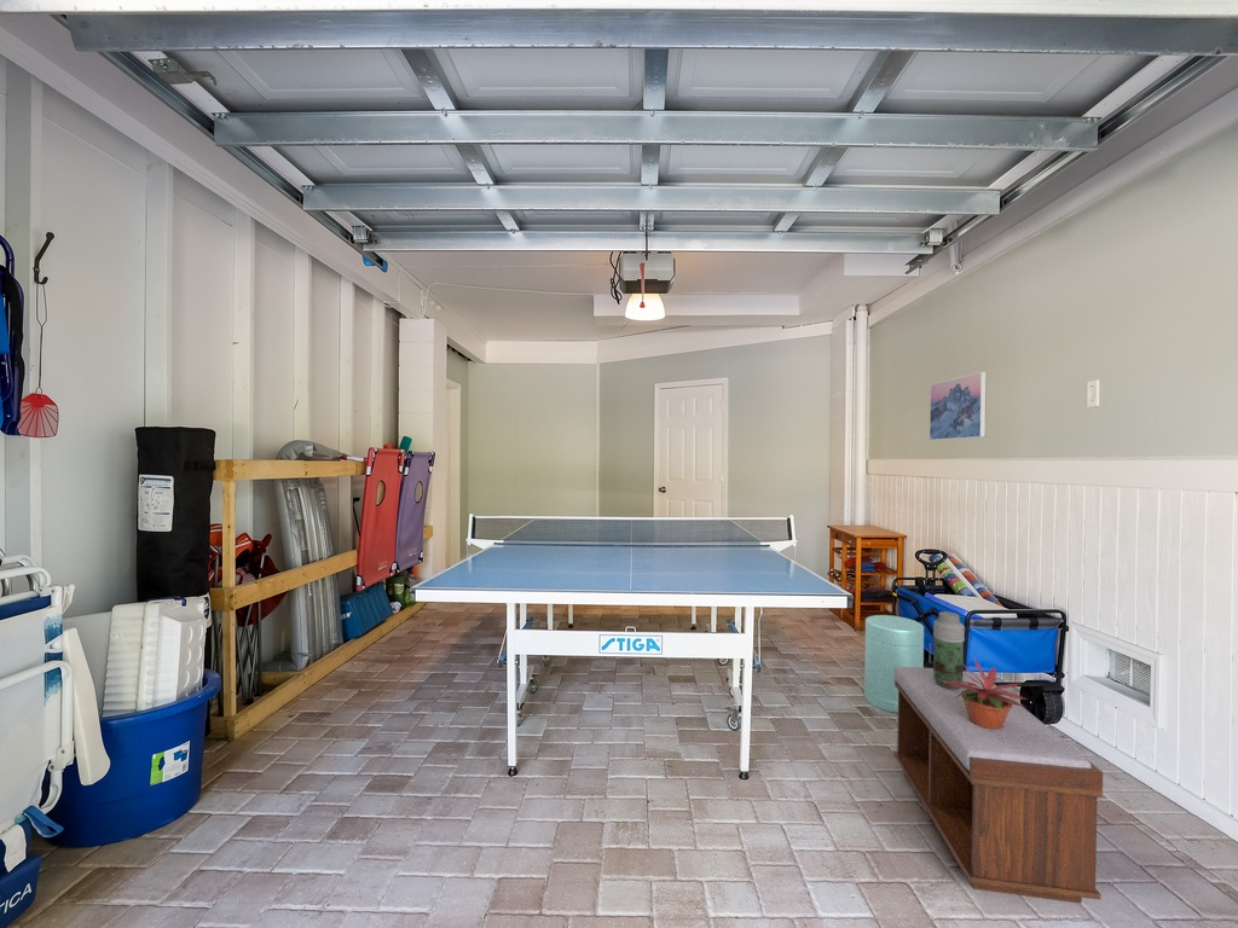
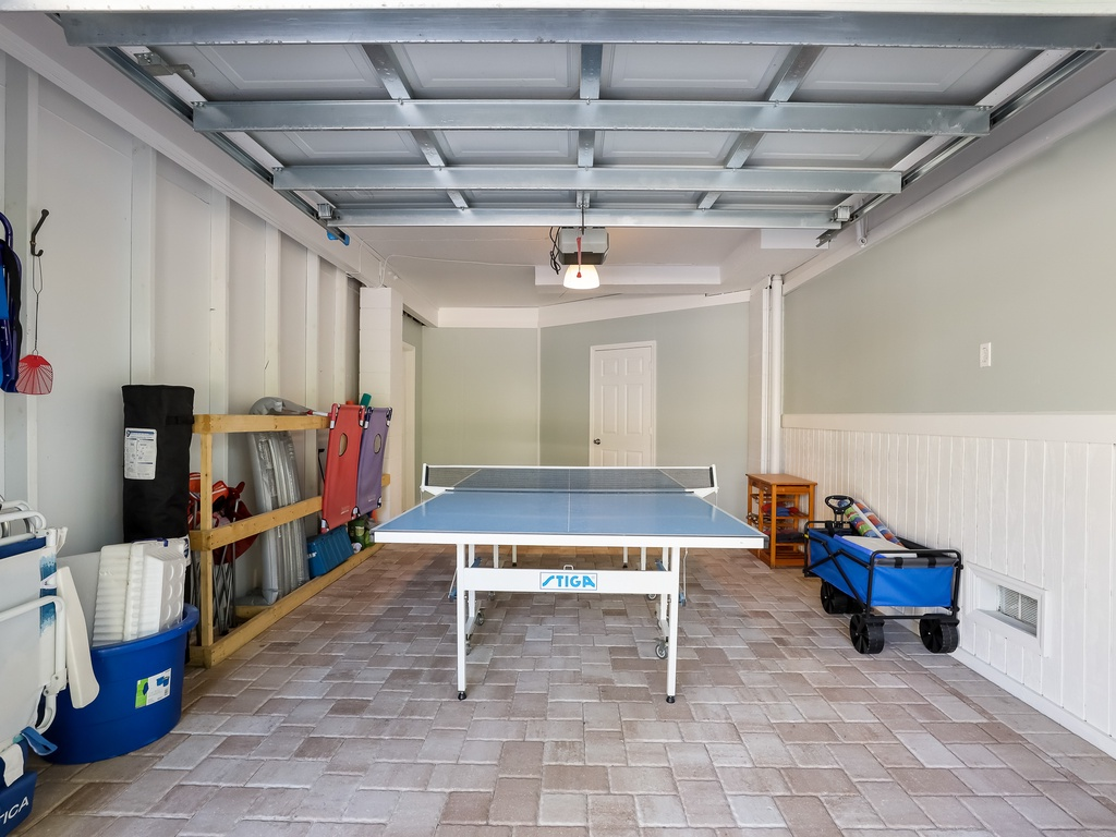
- bench [892,667,1104,905]
- potted plant [941,656,1028,729]
- trash can [863,614,925,714]
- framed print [928,371,988,441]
- thermos bottle [928,610,966,689]
